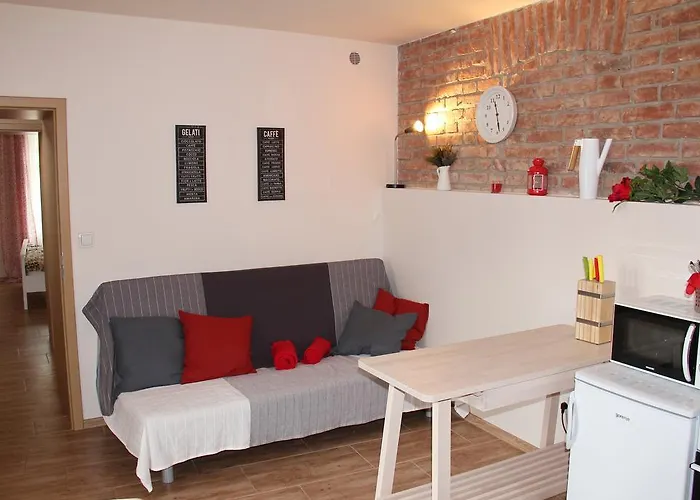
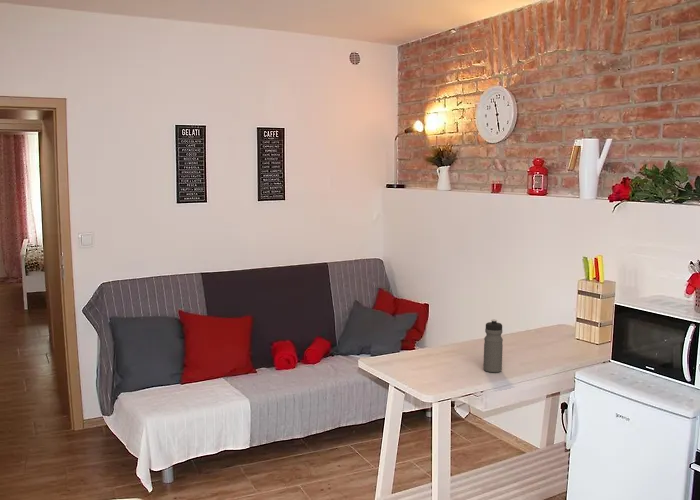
+ water bottle [482,318,504,373]
